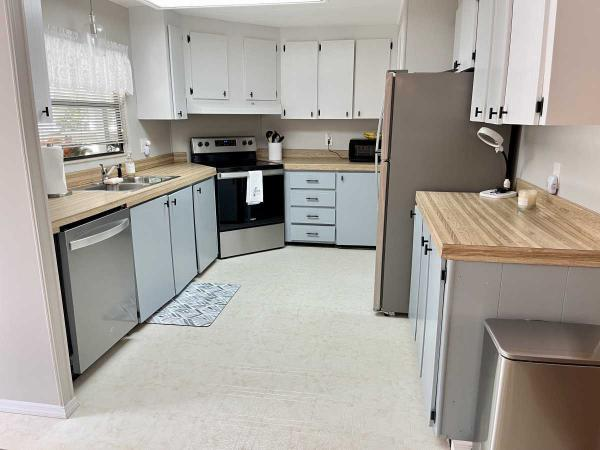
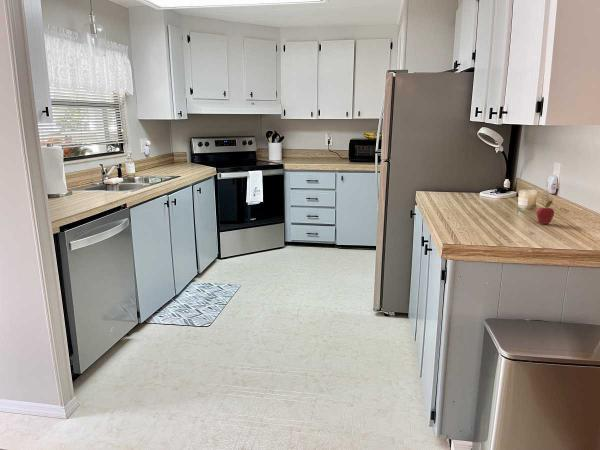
+ fruit [535,200,555,225]
